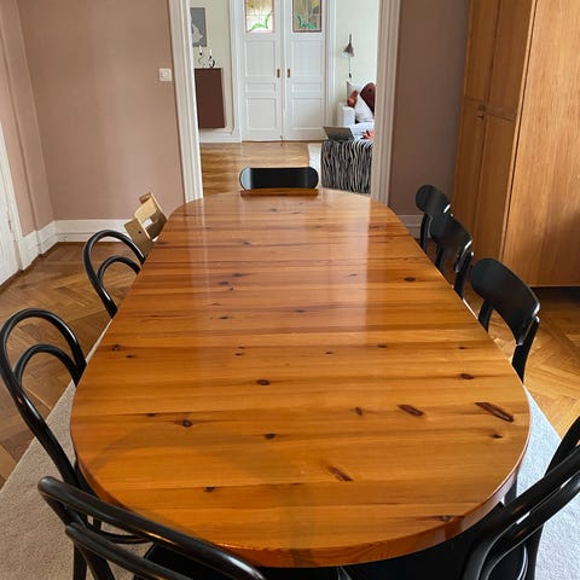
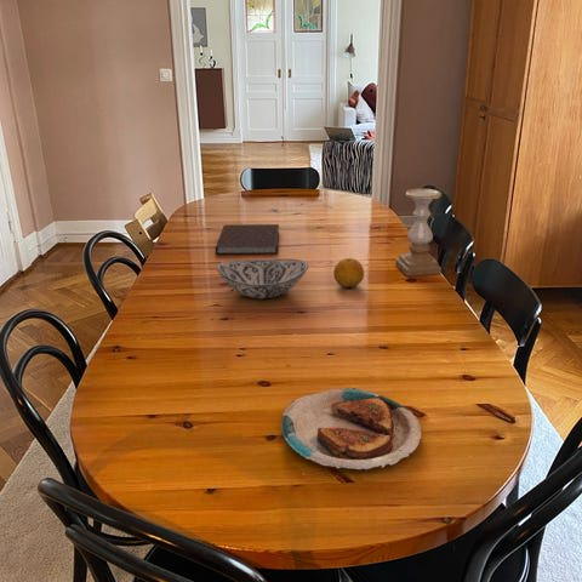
+ plate [280,387,422,470]
+ fruit [332,257,365,289]
+ decorative bowl [216,258,309,299]
+ notebook [215,223,280,256]
+ candle holder [394,188,443,278]
